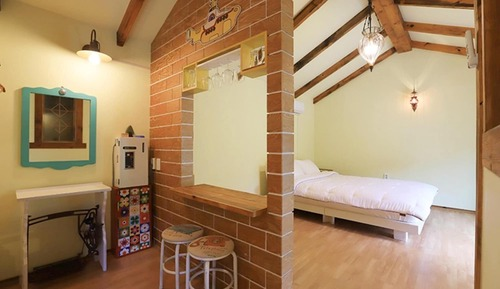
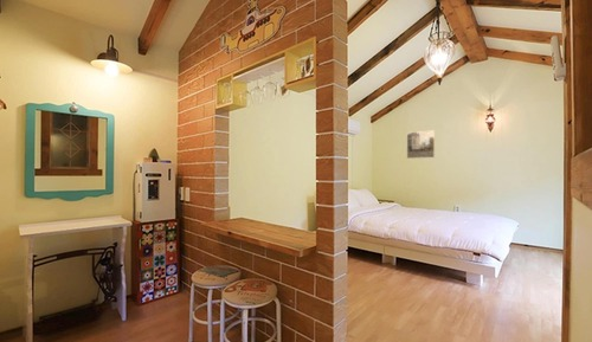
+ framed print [406,129,436,160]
